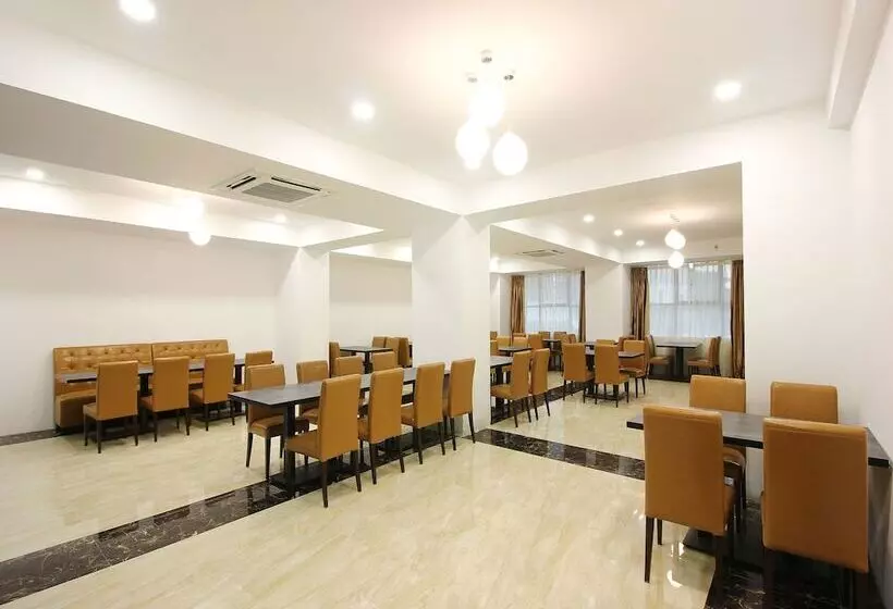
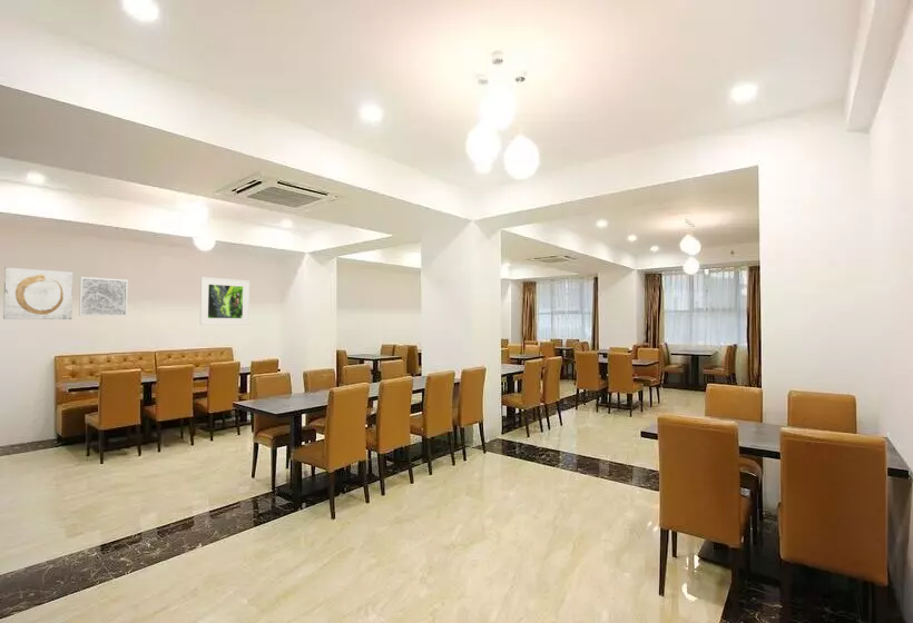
+ wall art [2,266,75,320]
+ wall art [78,276,129,317]
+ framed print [199,276,251,326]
